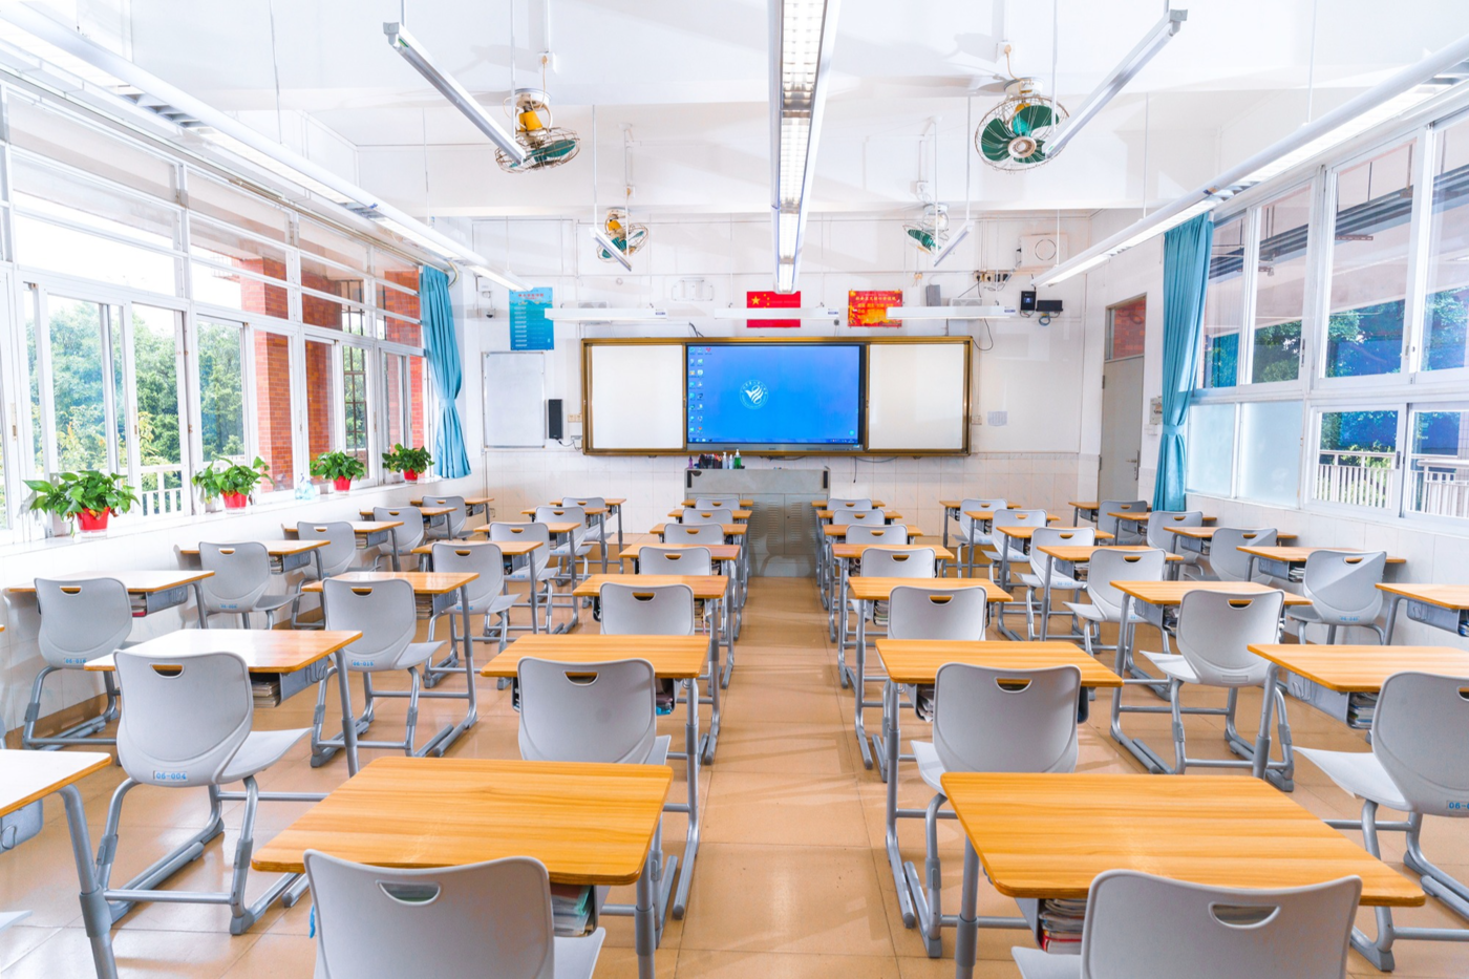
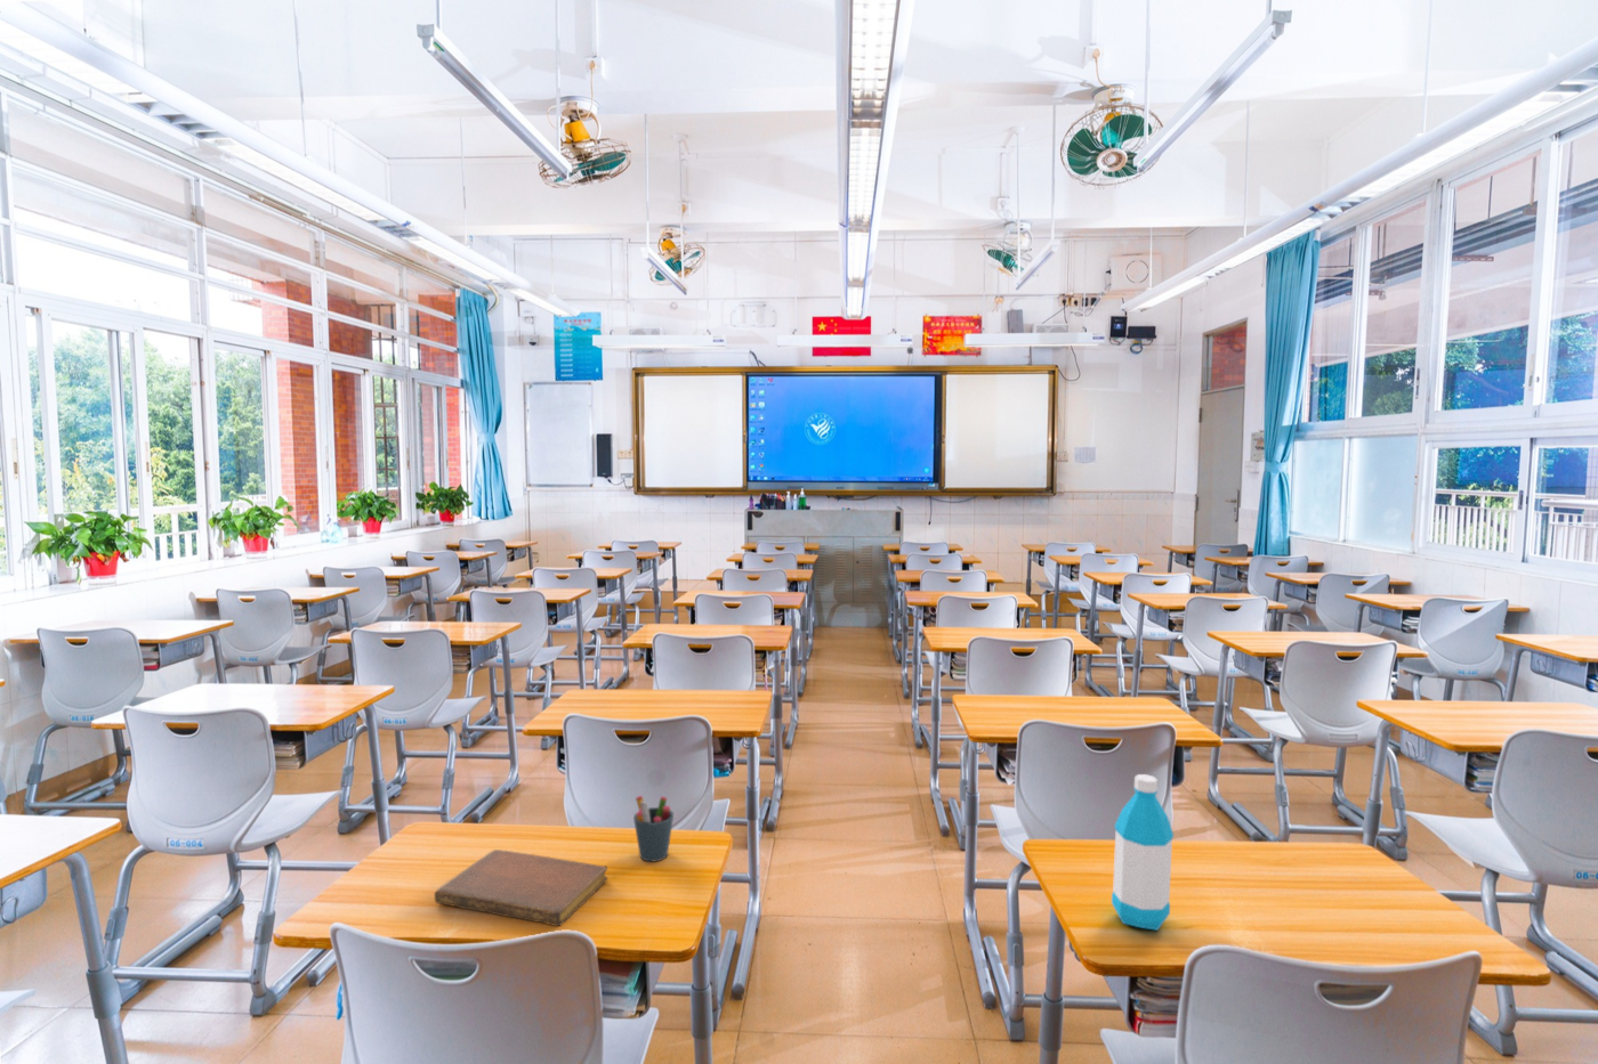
+ pen holder [632,794,675,863]
+ notebook [434,848,608,927]
+ water bottle [1111,773,1175,932]
